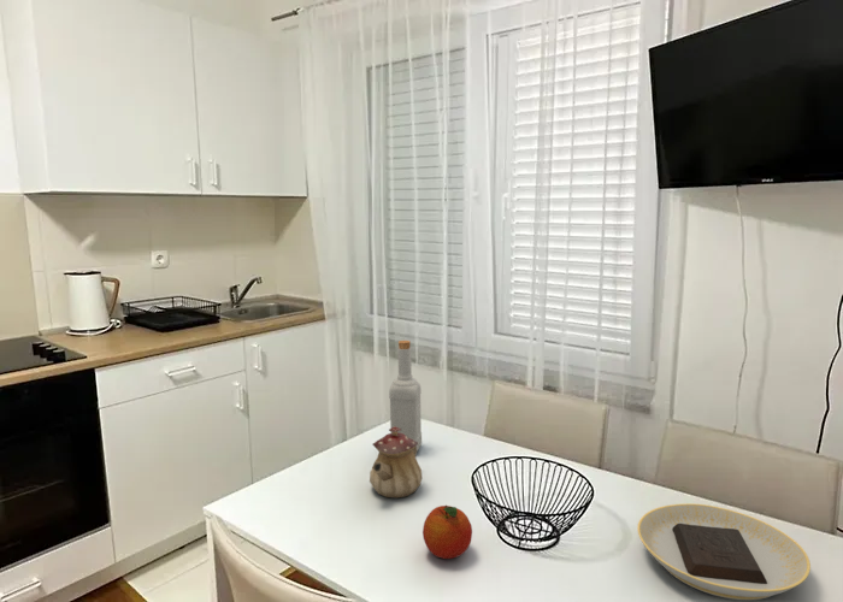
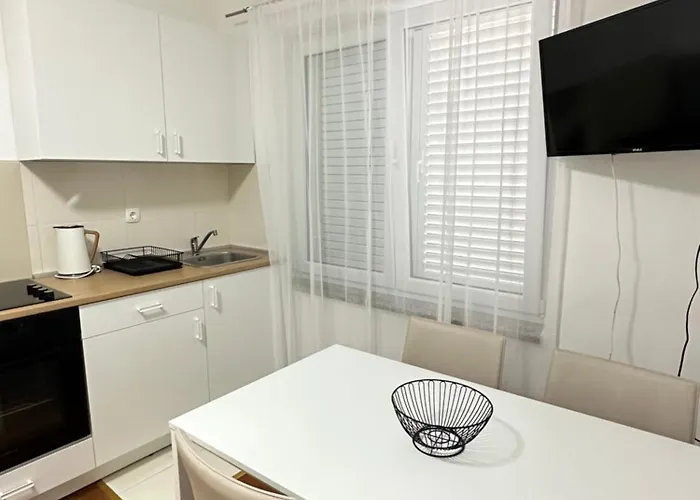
- fruit [421,504,473,560]
- bottle [388,340,423,453]
- plate [636,502,812,601]
- teapot [369,426,424,500]
